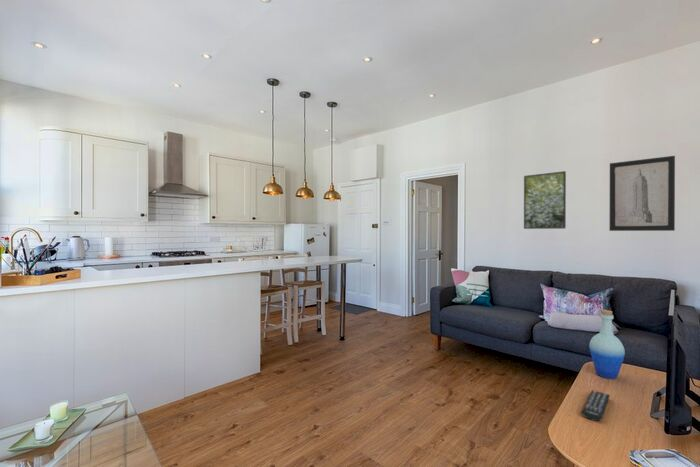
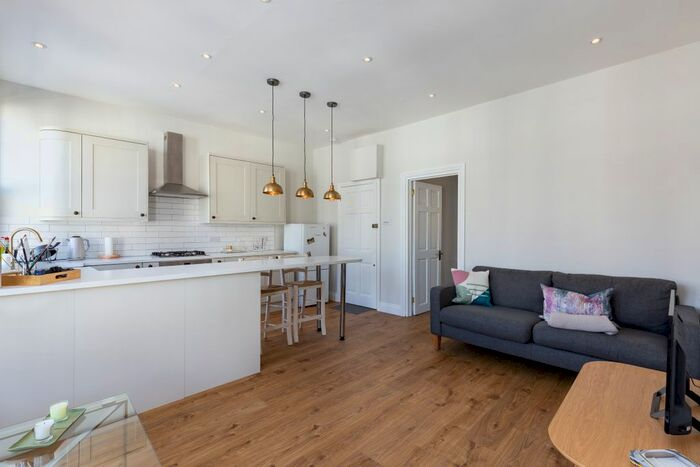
- bottle [588,309,626,380]
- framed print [523,170,567,230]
- wall art [608,155,676,232]
- remote control [581,389,611,422]
